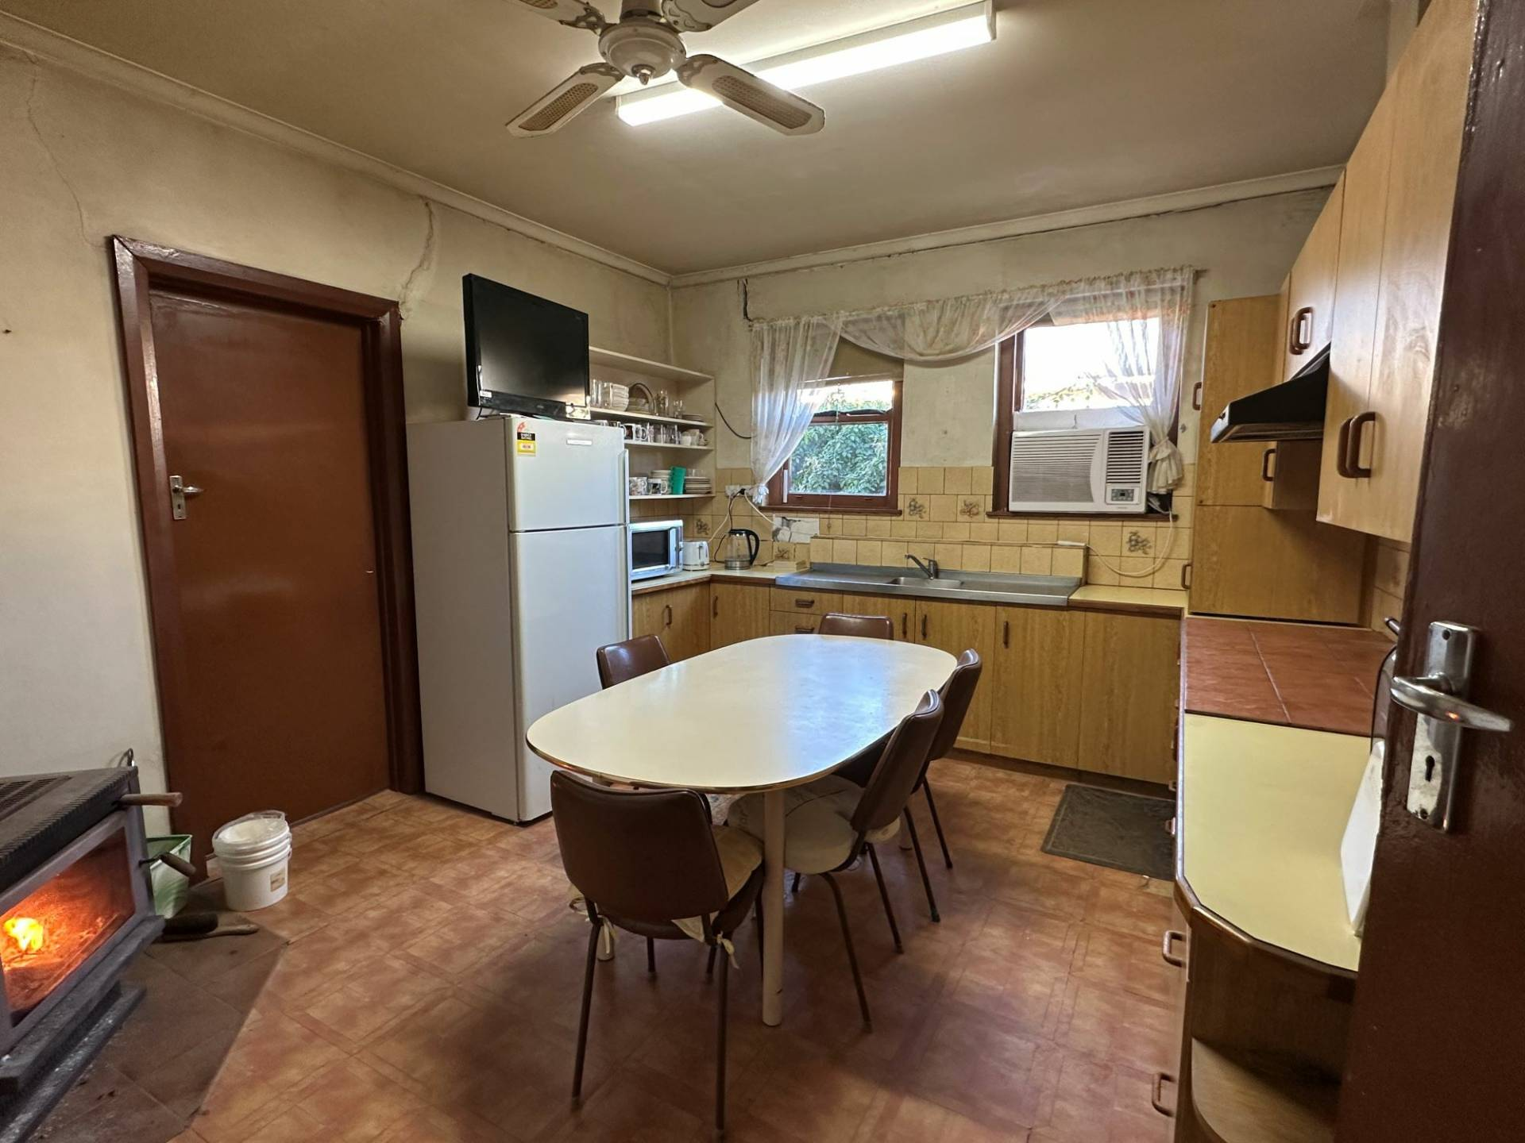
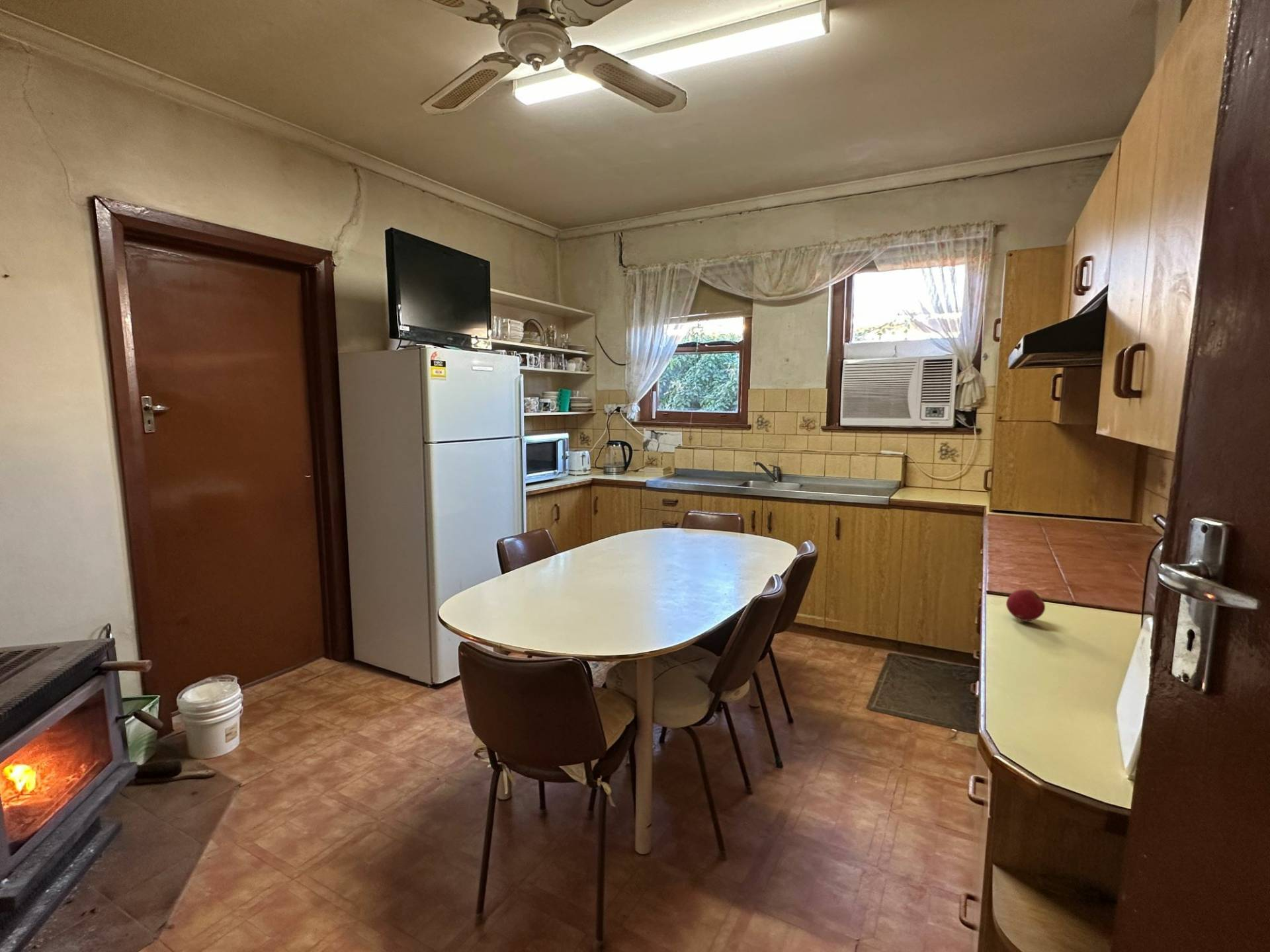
+ apple [1005,588,1046,621]
